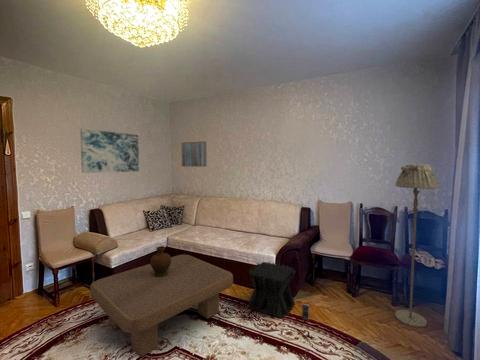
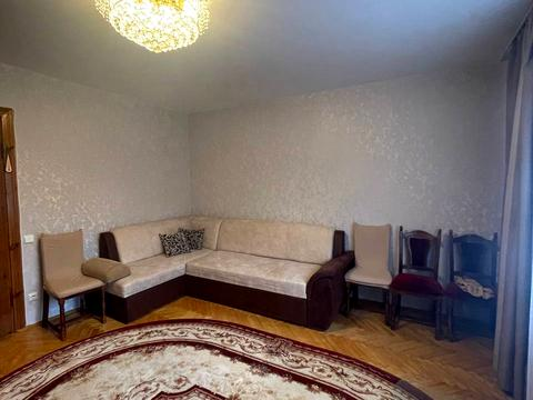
- wall art [79,128,140,174]
- side table [247,261,310,321]
- decorative vase [149,245,172,277]
- coffee table [89,253,234,358]
- floor lamp [394,164,440,329]
- wall art [181,140,207,168]
